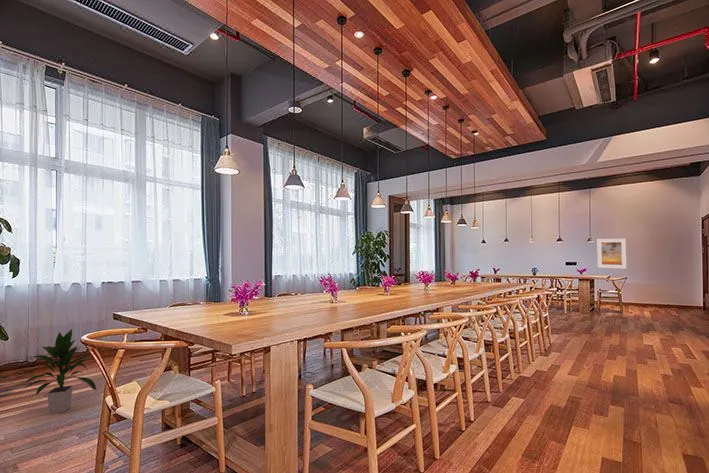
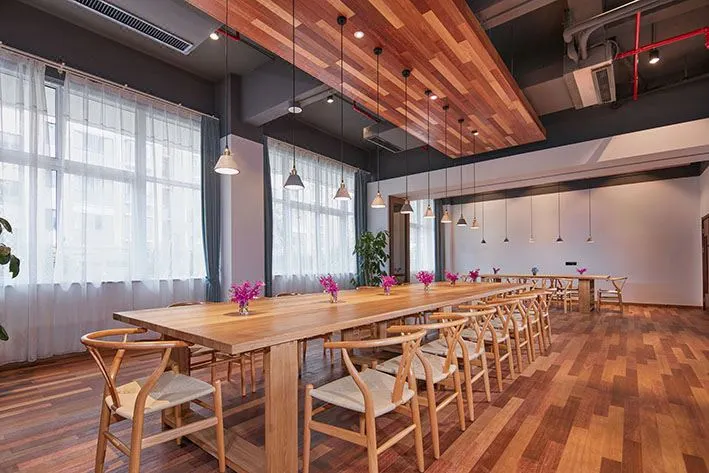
- indoor plant [22,328,98,414]
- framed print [596,238,628,270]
